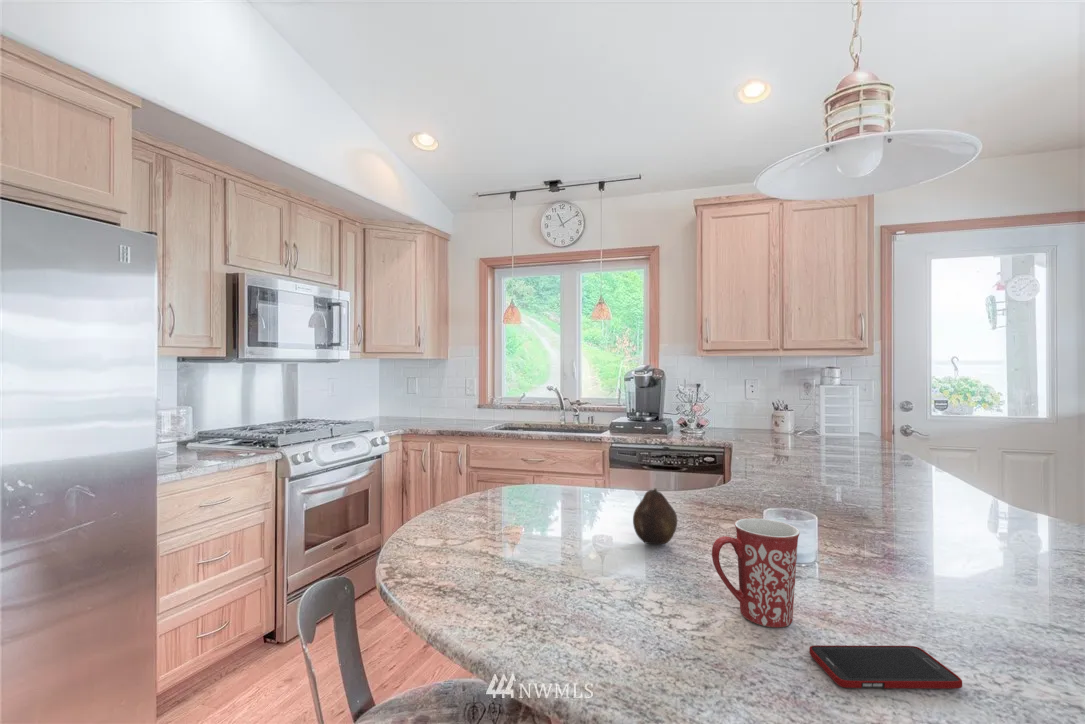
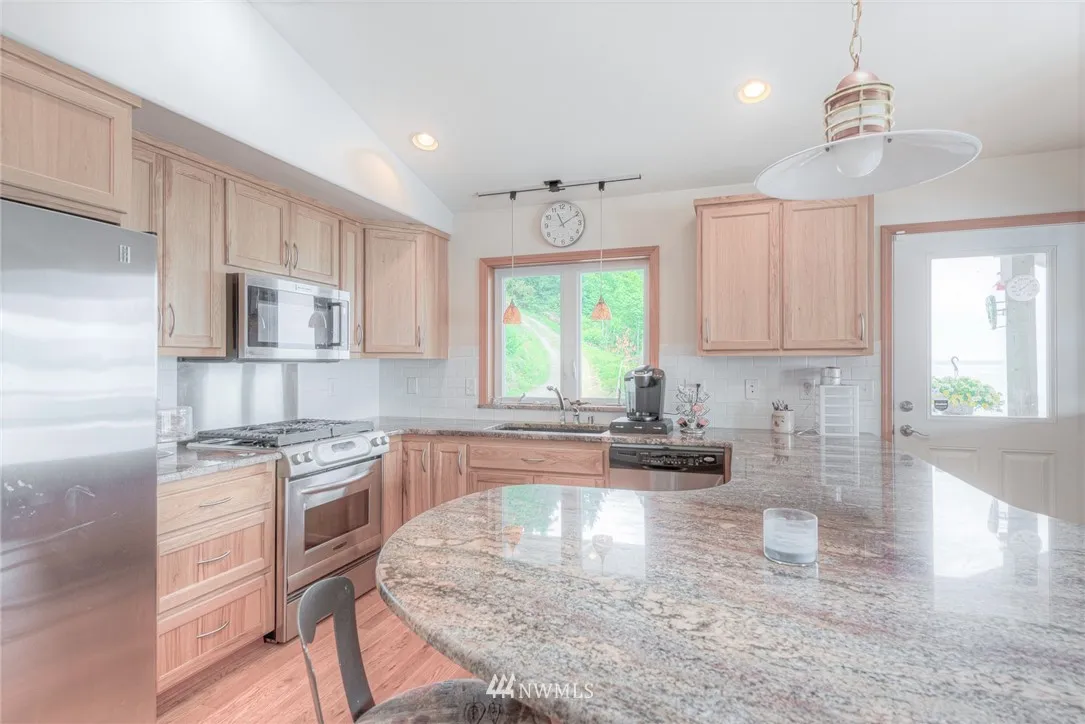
- cell phone [808,645,963,689]
- mug [711,517,801,628]
- fruit [632,487,678,545]
